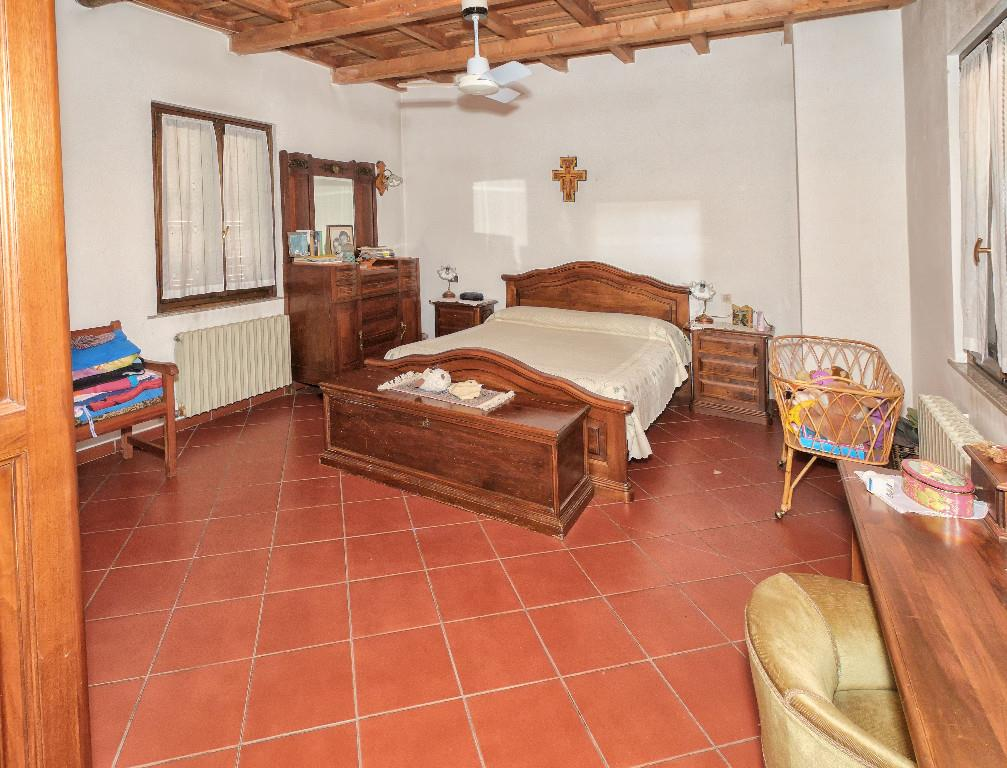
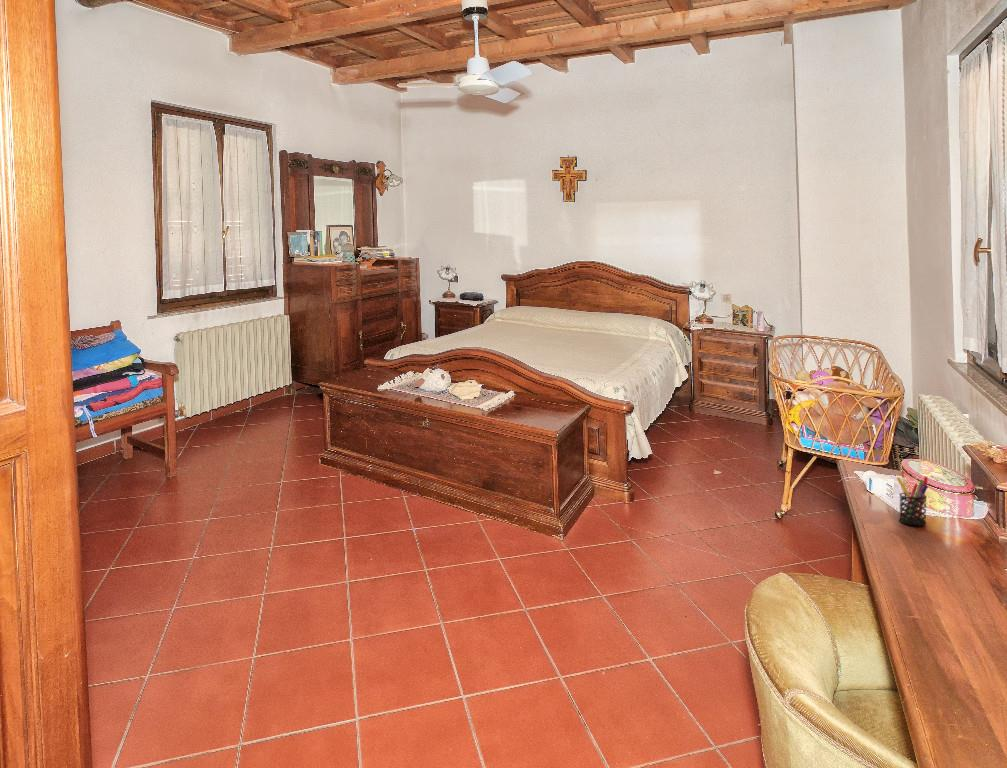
+ pen holder [896,476,929,527]
